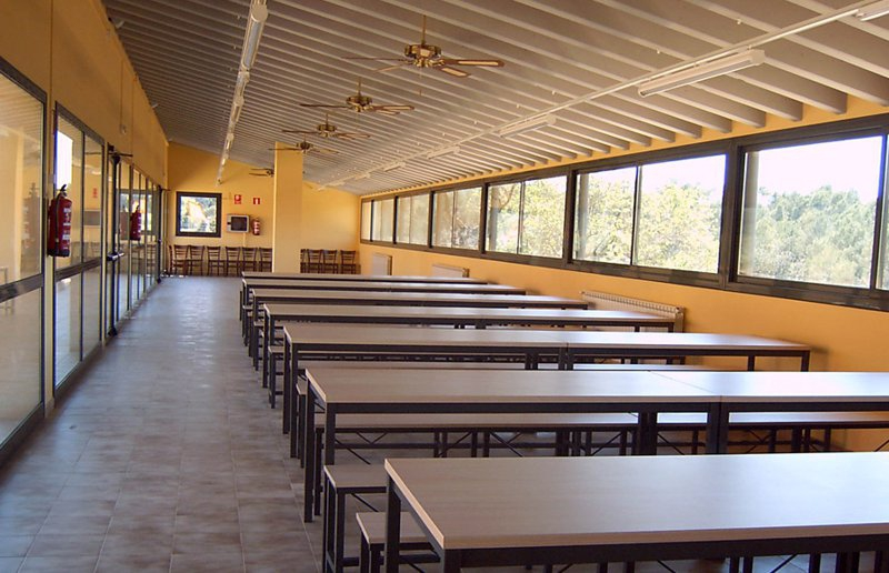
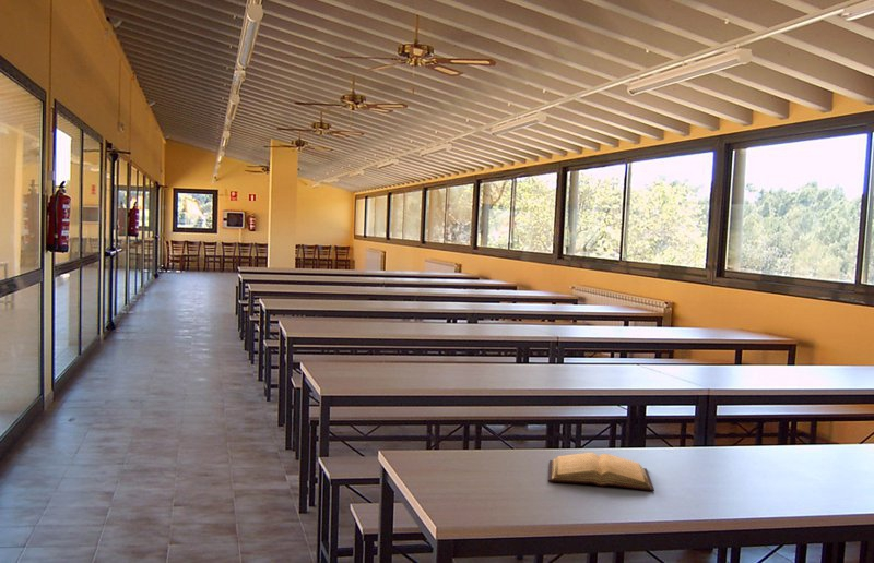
+ book [547,452,656,492]
